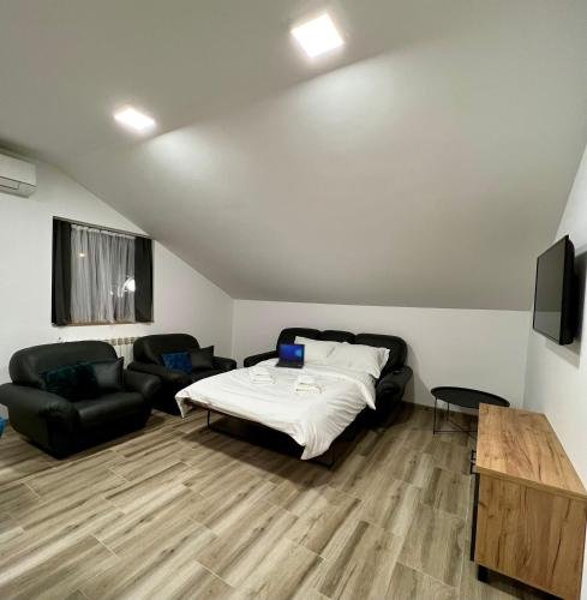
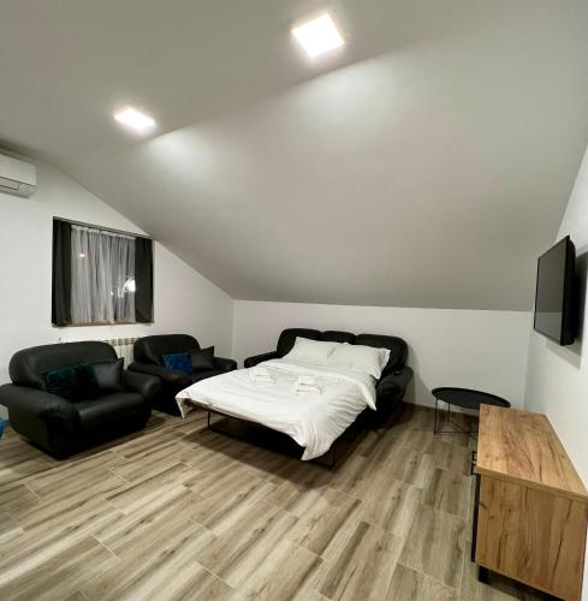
- laptop [274,341,306,370]
